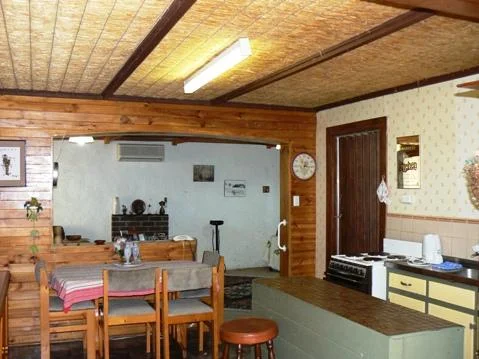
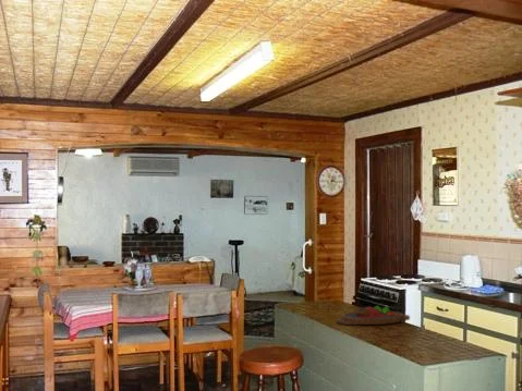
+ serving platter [336,305,411,326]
